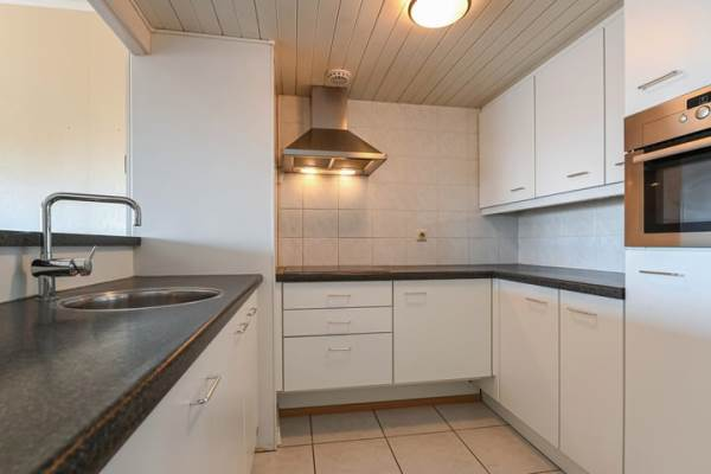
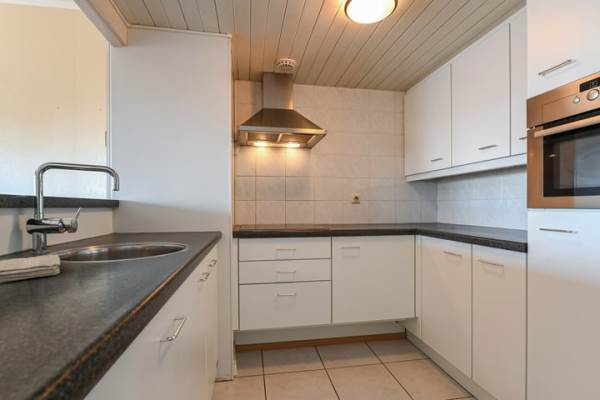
+ washcloth [0,253,61,284]
